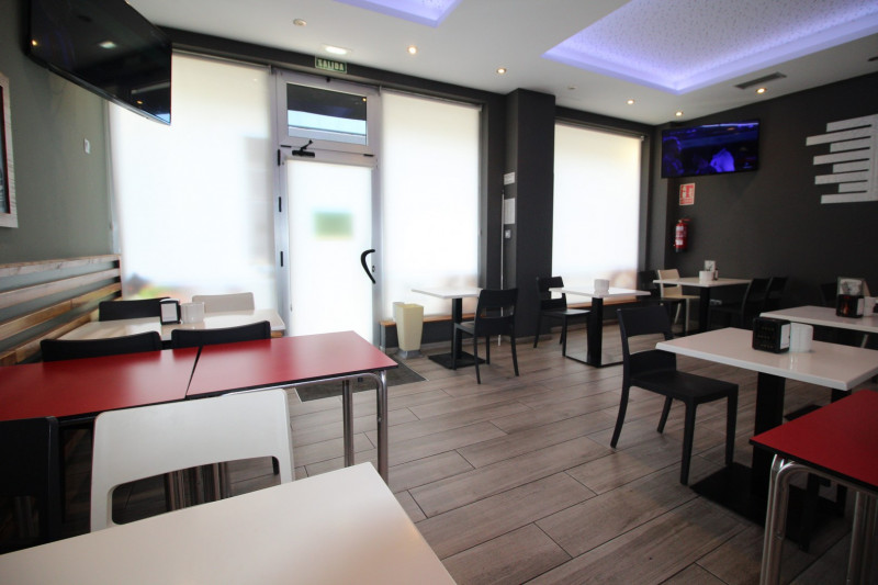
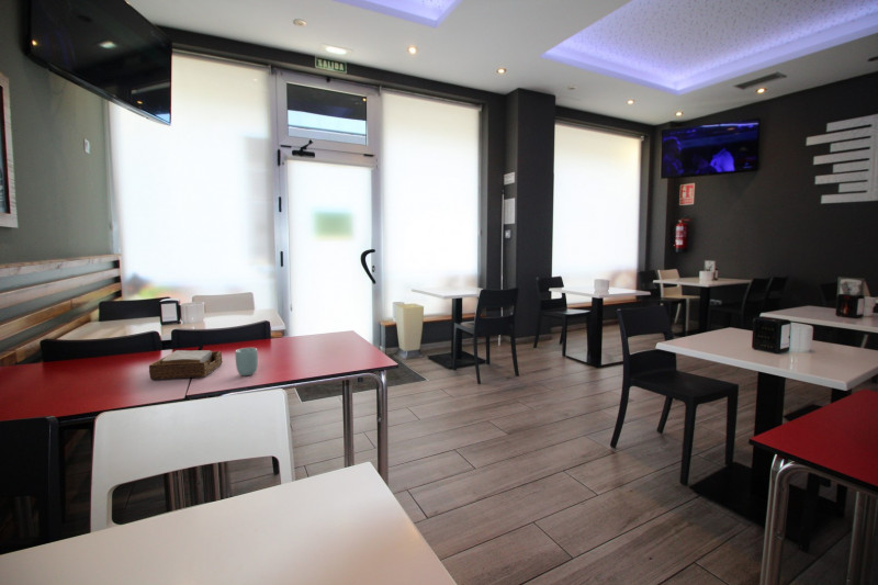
+ cup [235,347,259,376]
+ napkin holder [148,349,224,381]
